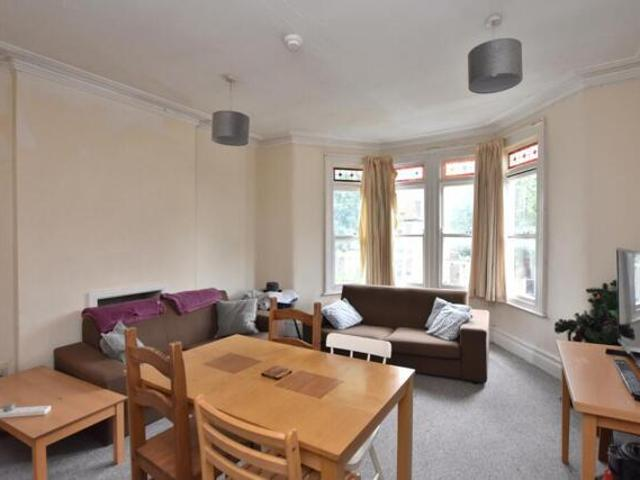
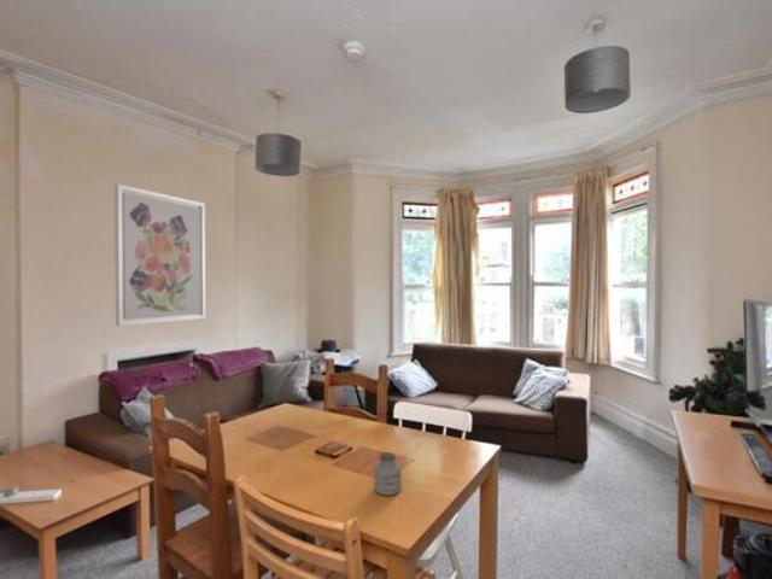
+ wall art [113,182,206,327]
+ jar [373,451,403,497]
